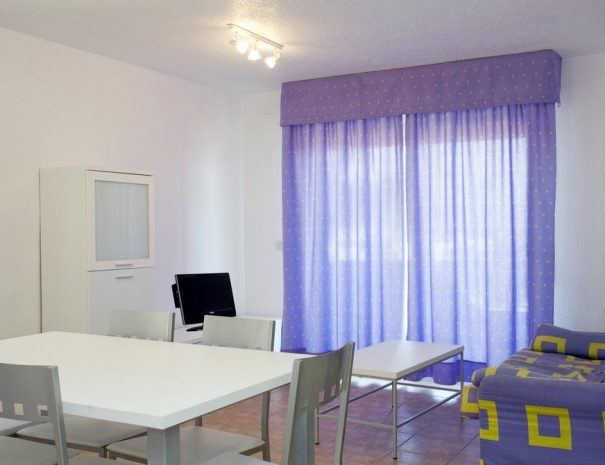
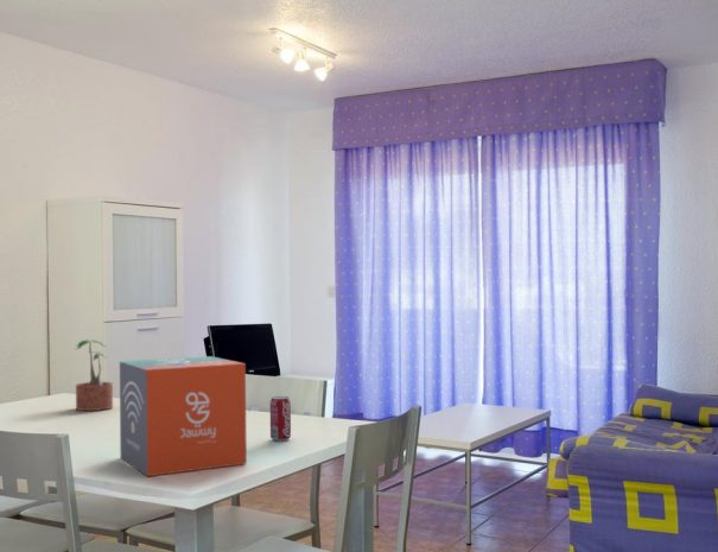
+ potted plant [75,338,114,412]
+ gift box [119,355,248,477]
+ beverage can [269,395,292,442]
